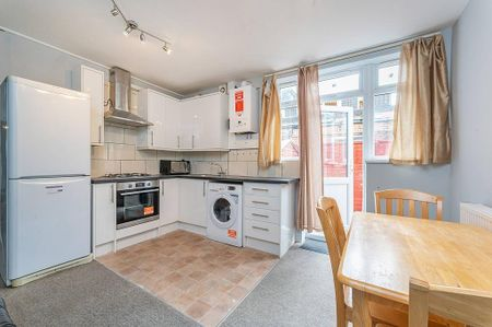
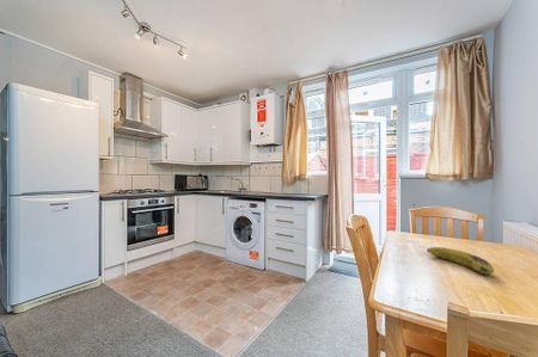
+ fruit [426,246,495,276]
